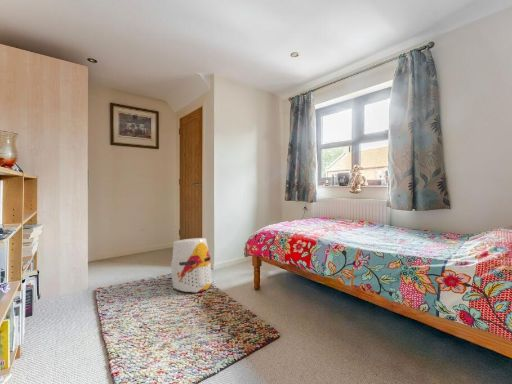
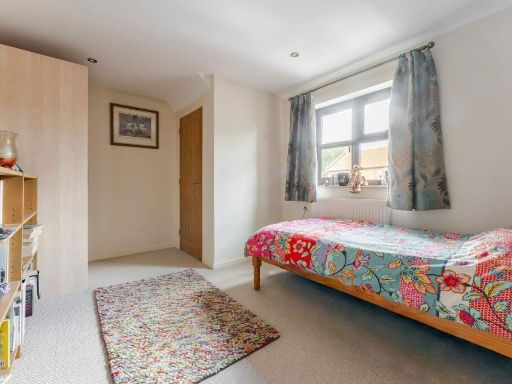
- helmet [170,237,213,293]
